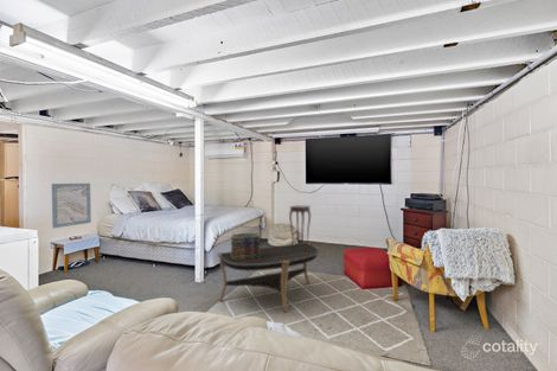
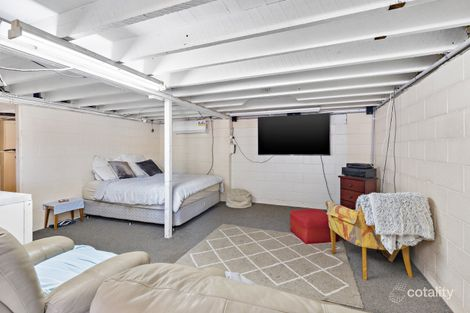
- book stack [230,231,261,262]
- wall art [51,183,92,230]
- side table [288,204,312,244]
- coffee table [216,242,321,313]
